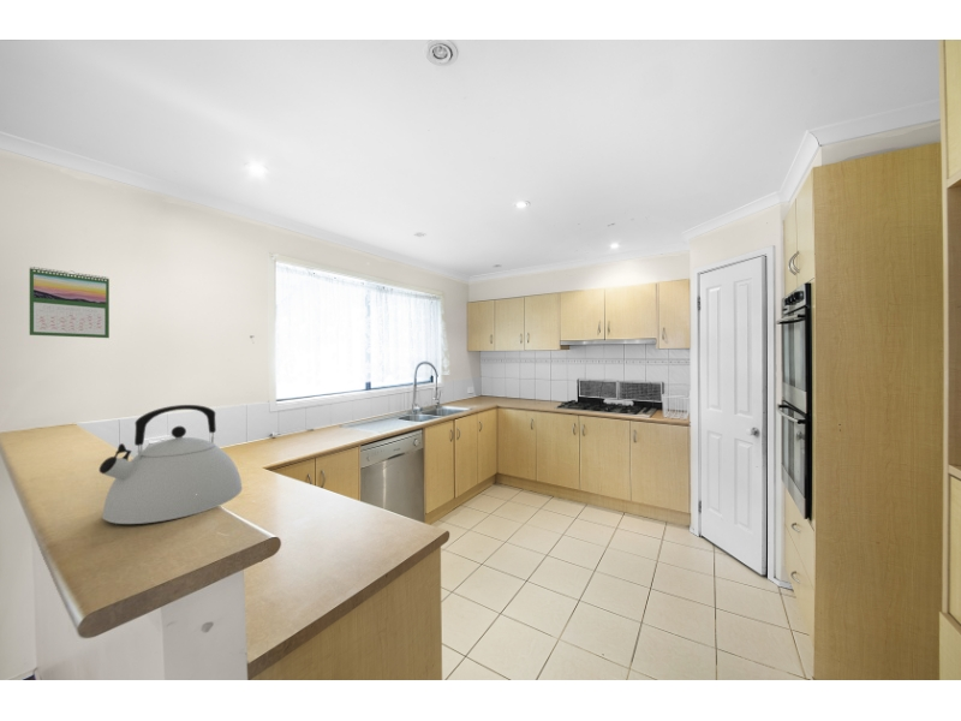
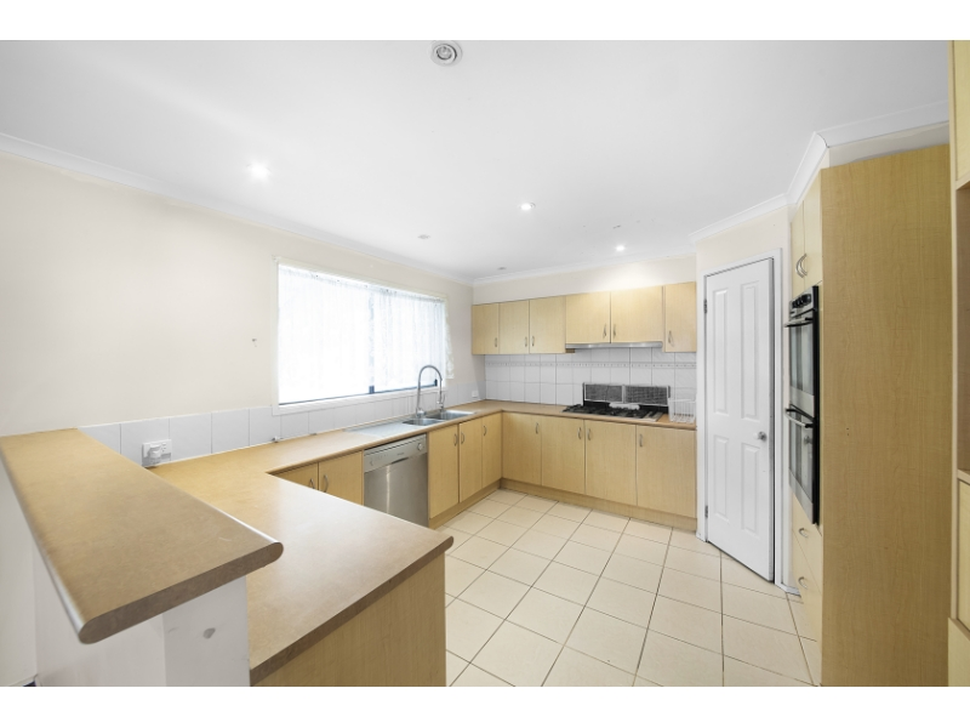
- kettle [99,404,243,525]
- calendar [29,266,111,339]
